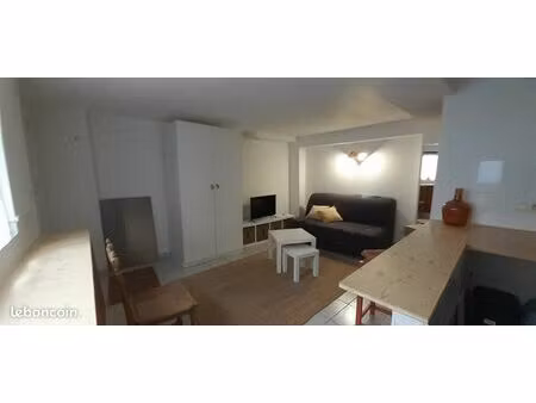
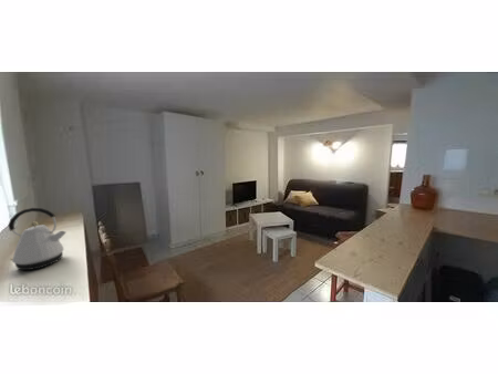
+ kettle [8,207,68,271]
